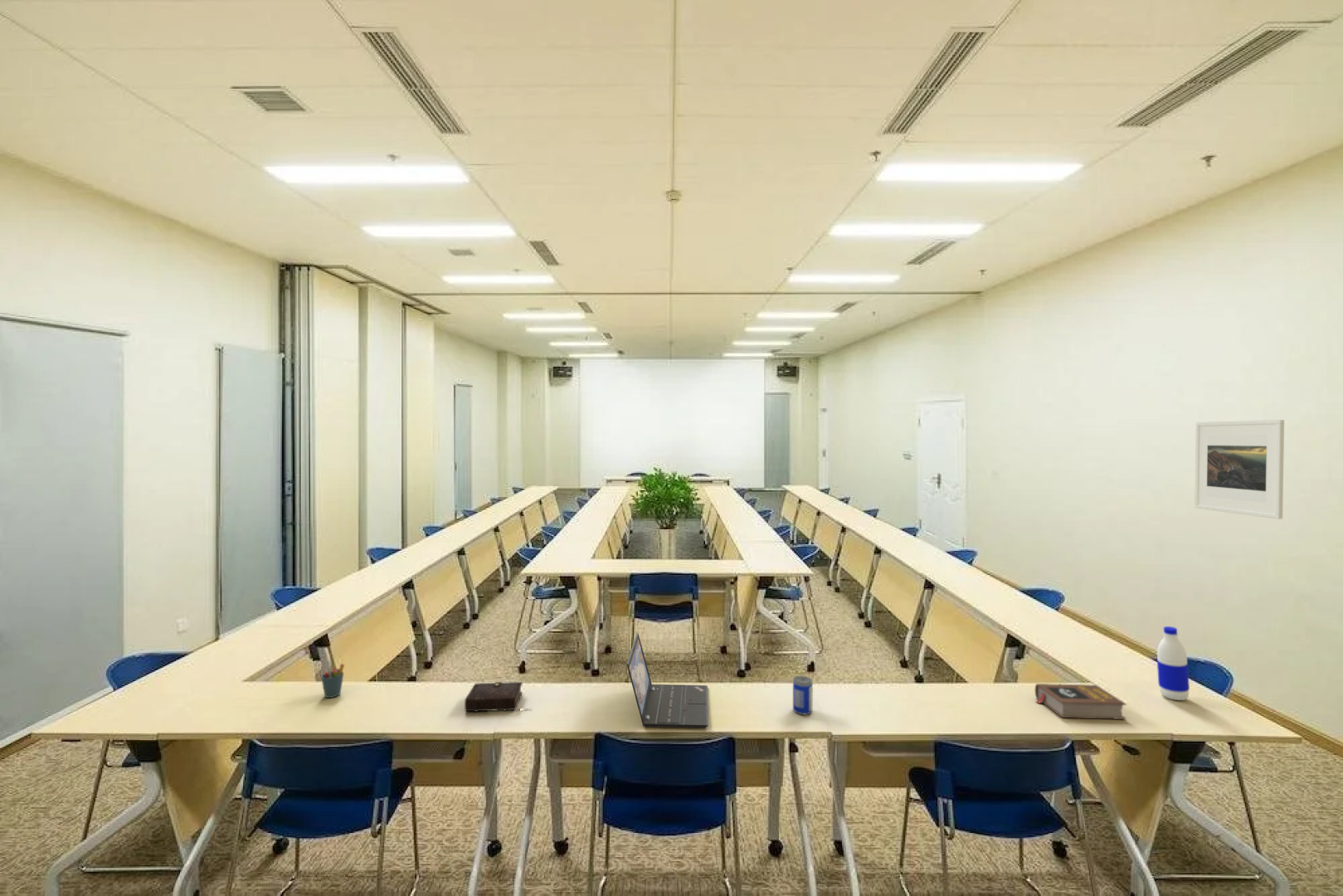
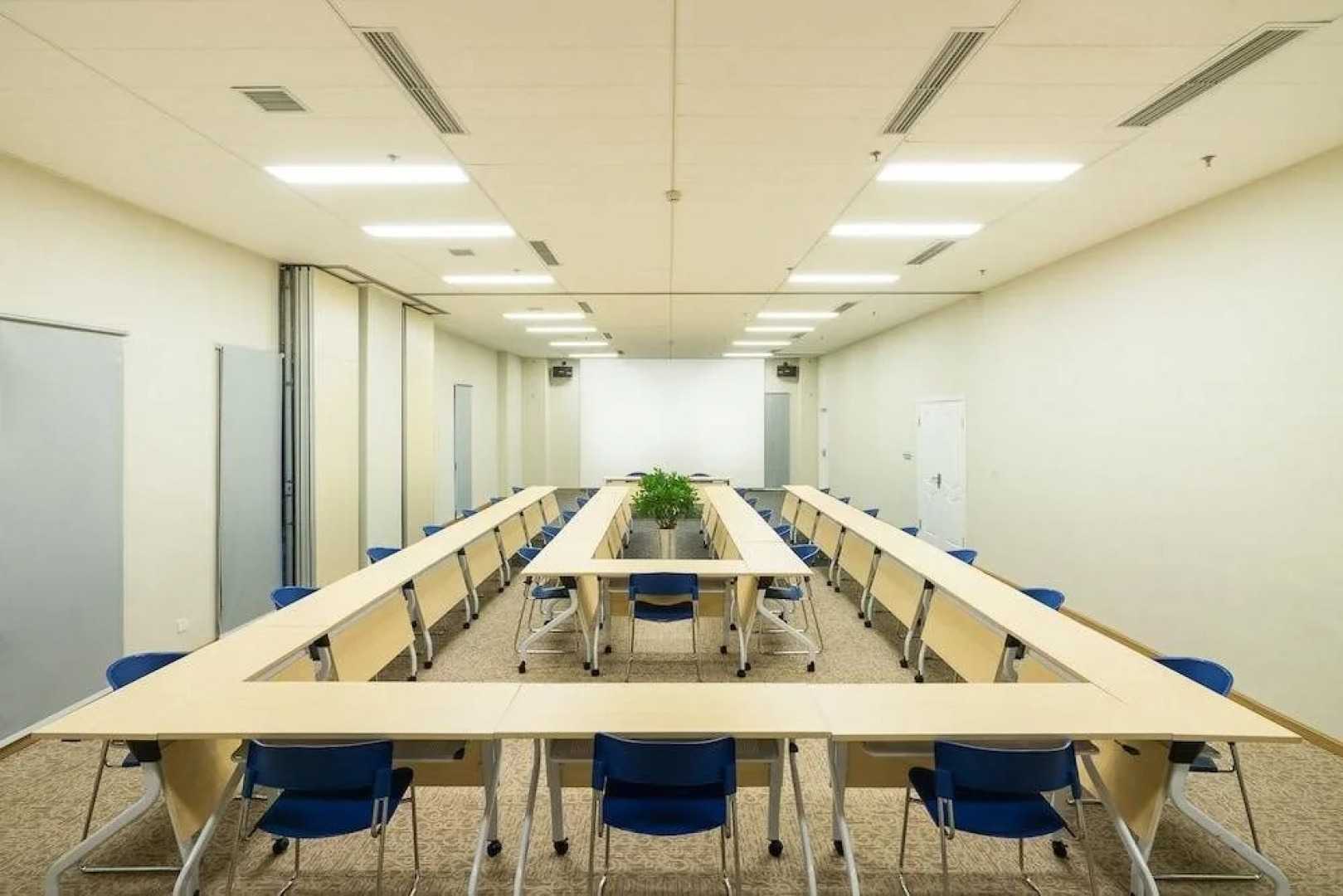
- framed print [1194,419,1285,520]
- beer can [792,674,814,716]
- laptop [625,632,709,729]
- water bottle [1156,626,1190,701]
- pen holder [320,660,345,699]
- book [1034,683,1126,720]
- book [464,681,533,713]
